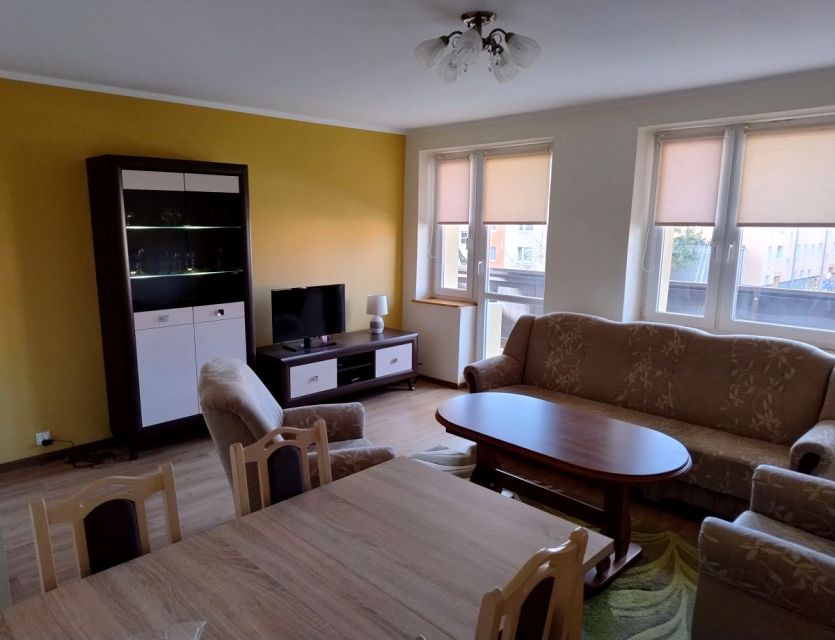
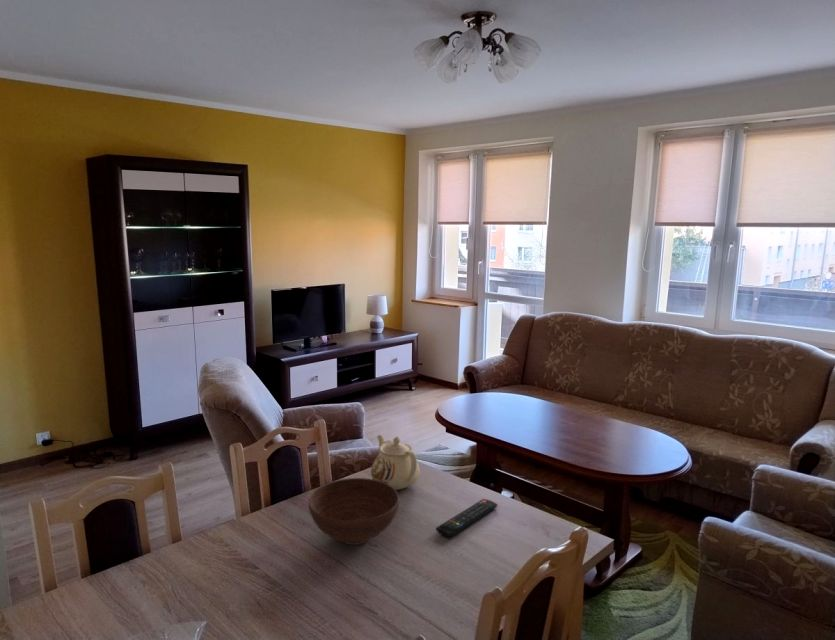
+ bowl [307,477,400,546]
+ teapot [370,434,421,491]
+ remote control [435,498,498,538]
